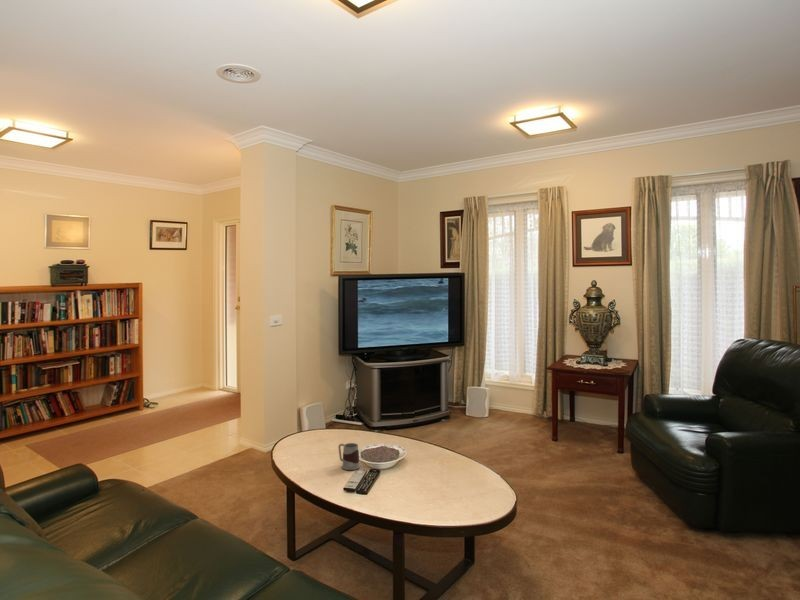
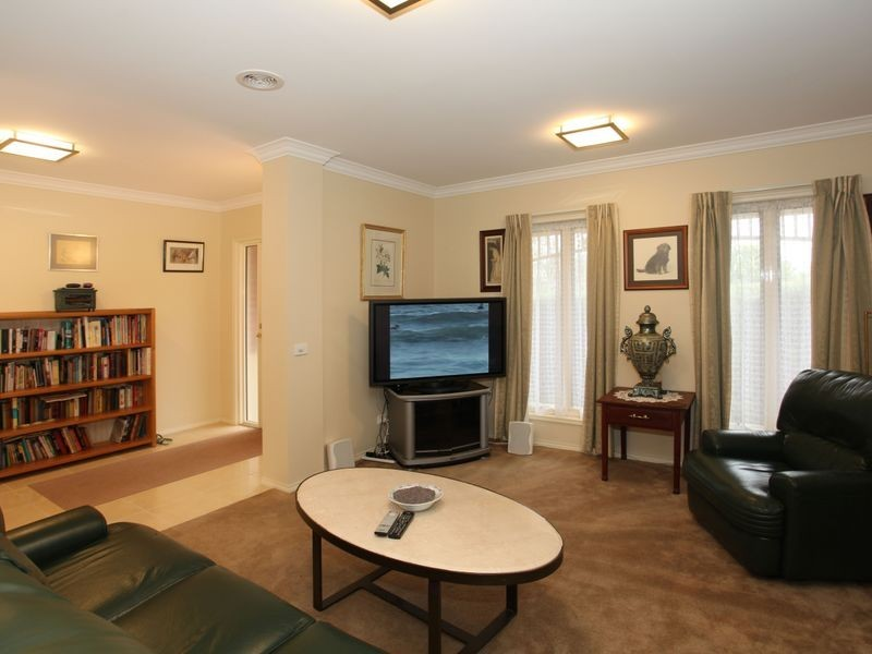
- mug [337,442,361,471]
